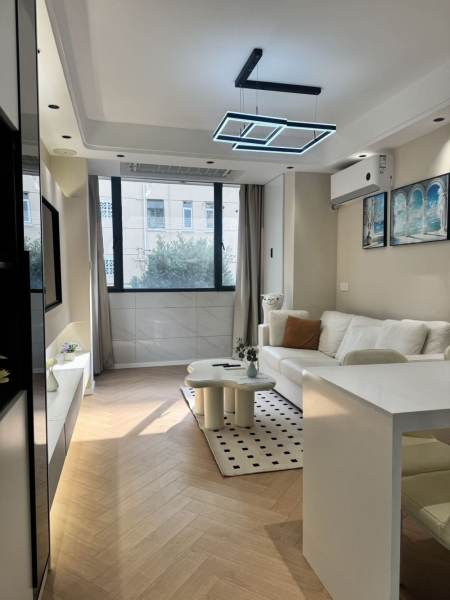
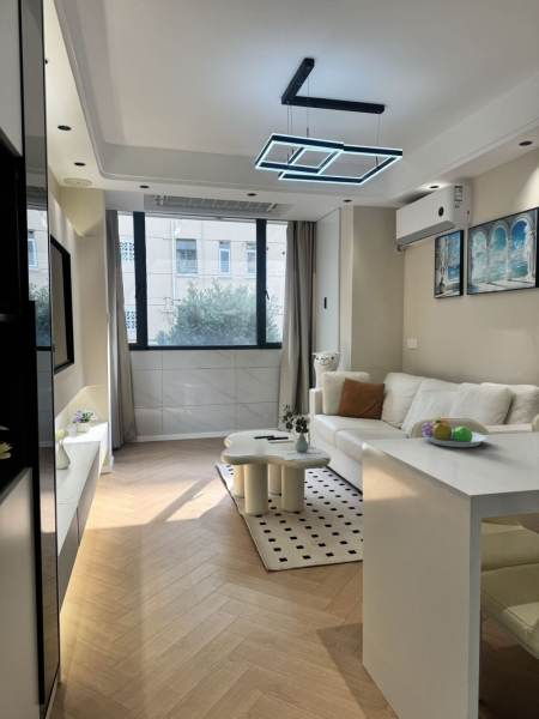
+ fruit bowl [420,417,487,448]
